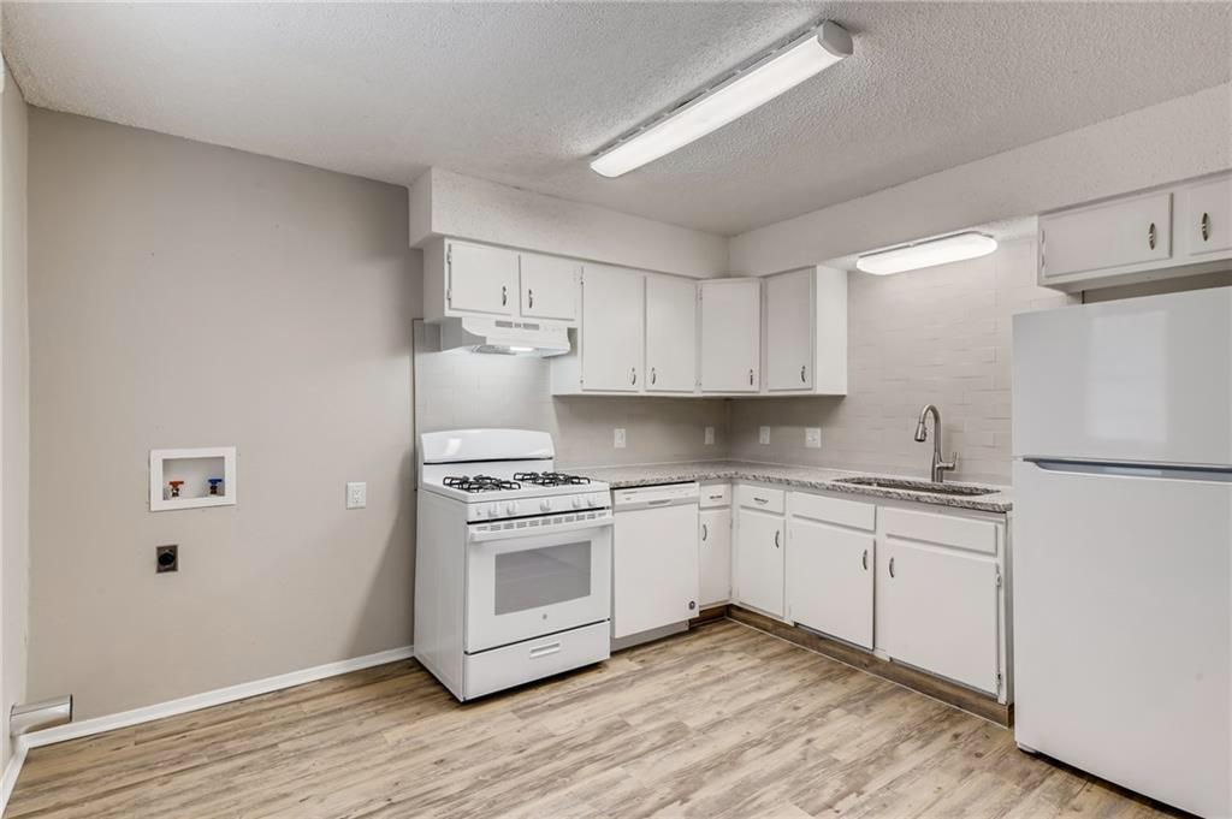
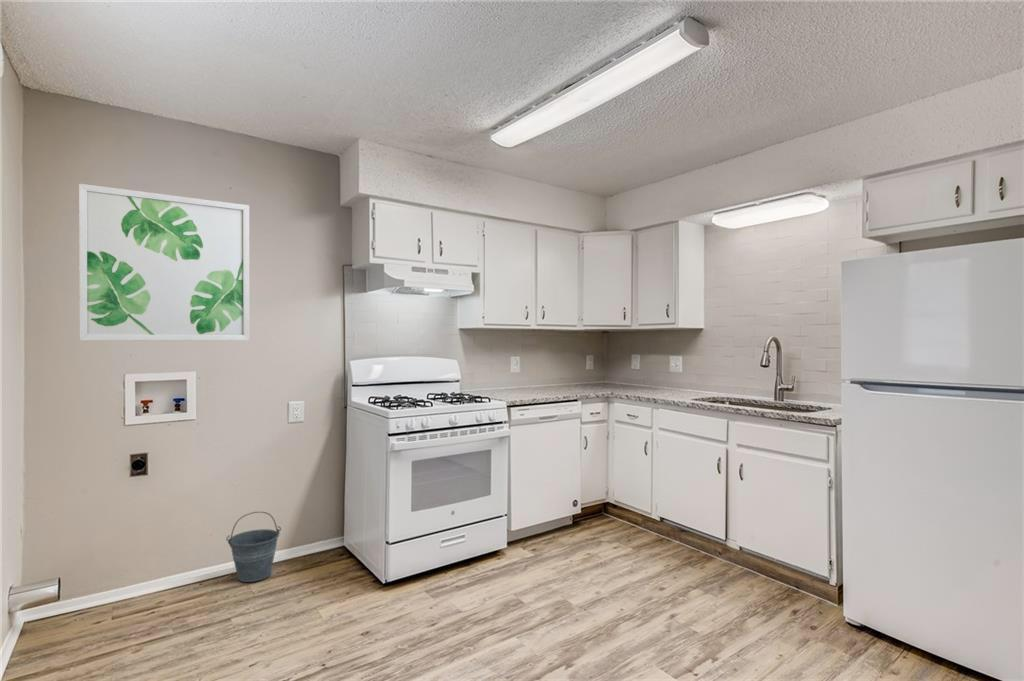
+ wall art [78,183,251,342]
+ bucket [225,511,282,583]
